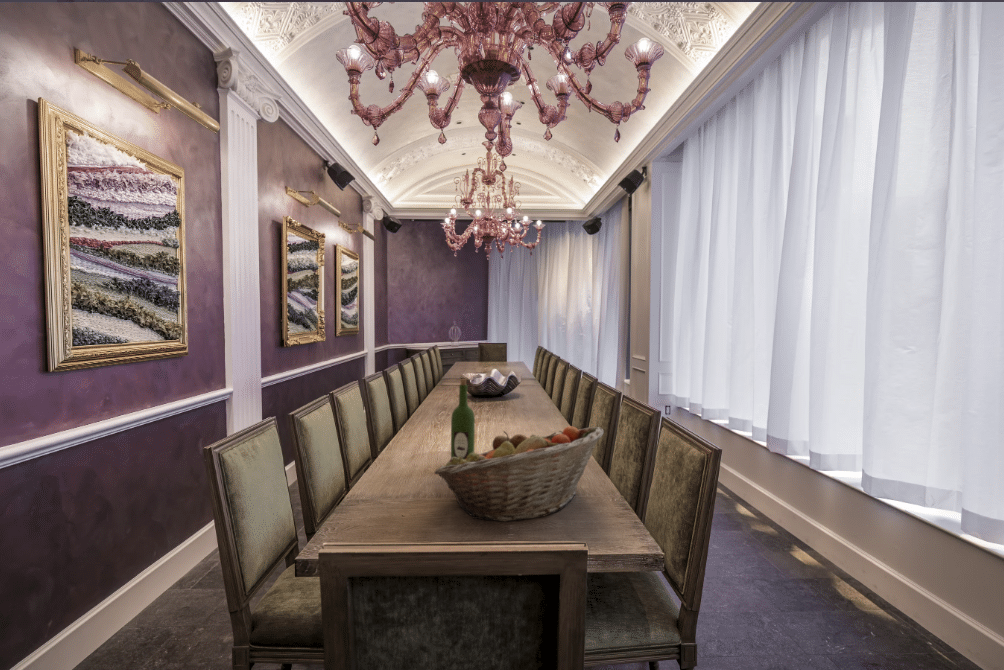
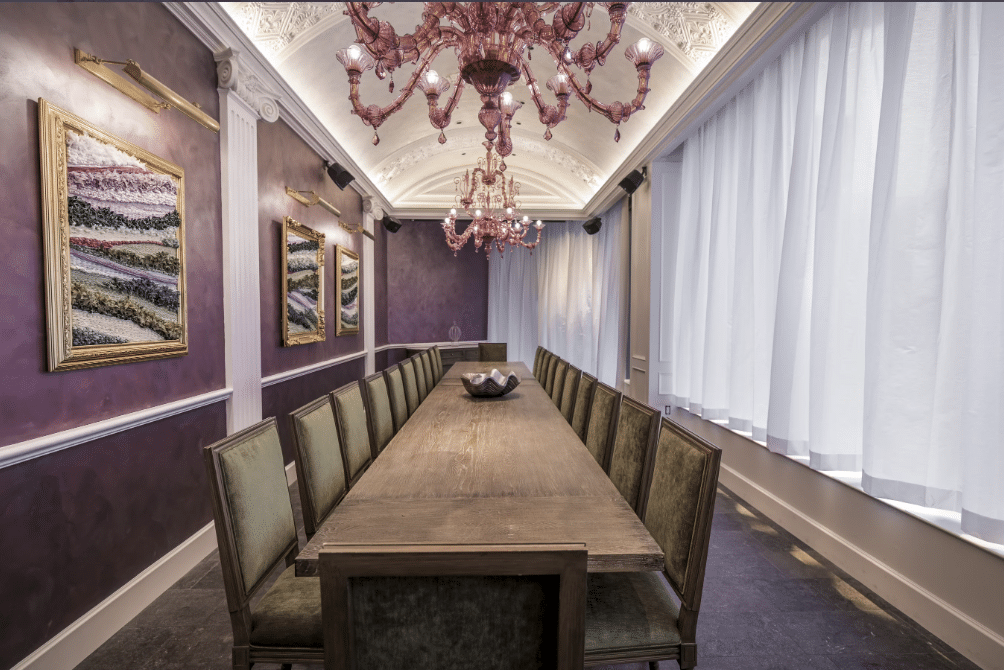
- wine bottle [450,378,476,460]
- fruit basket [433,425,604,523]
